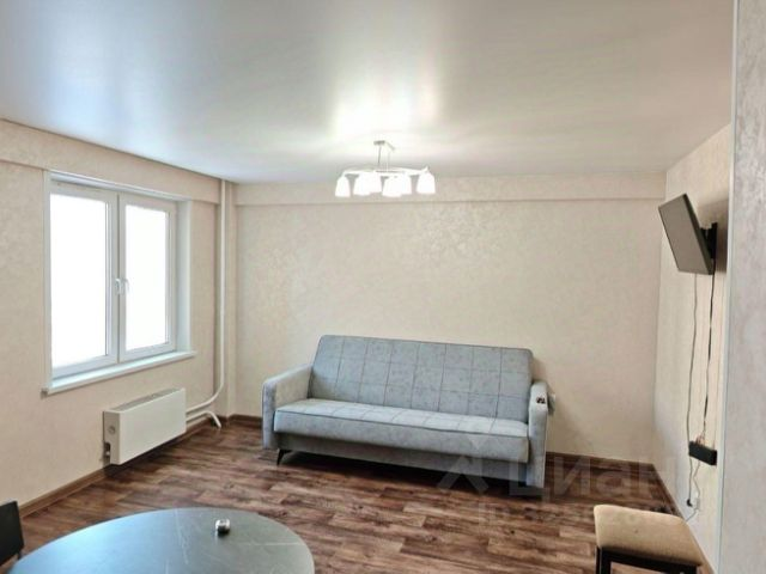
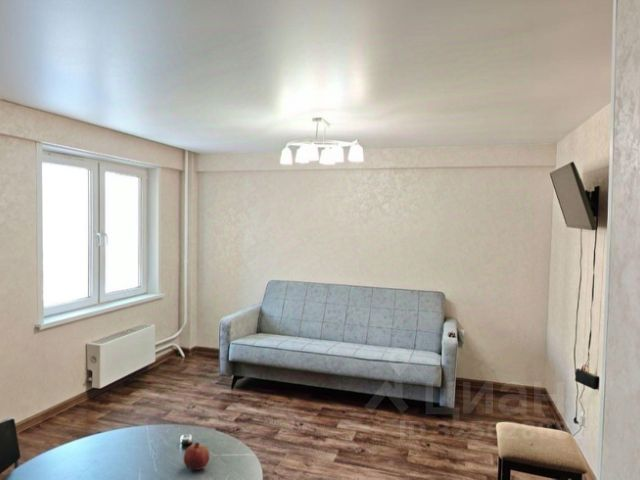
+ fruit [183,441,210,471]
